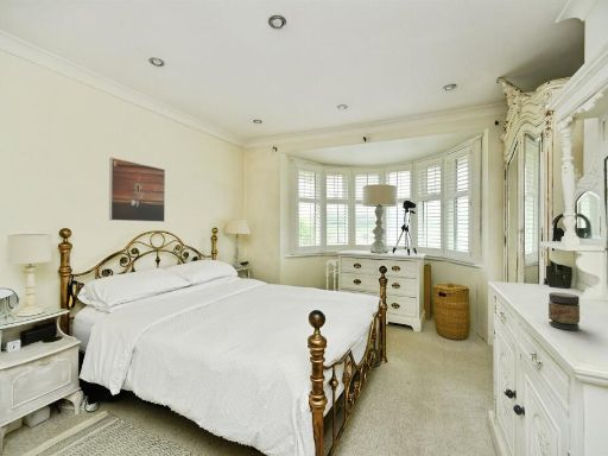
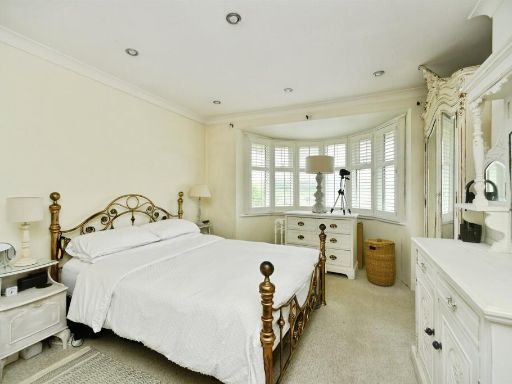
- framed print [108,157,166,223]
- jar [547,291,581,331]
